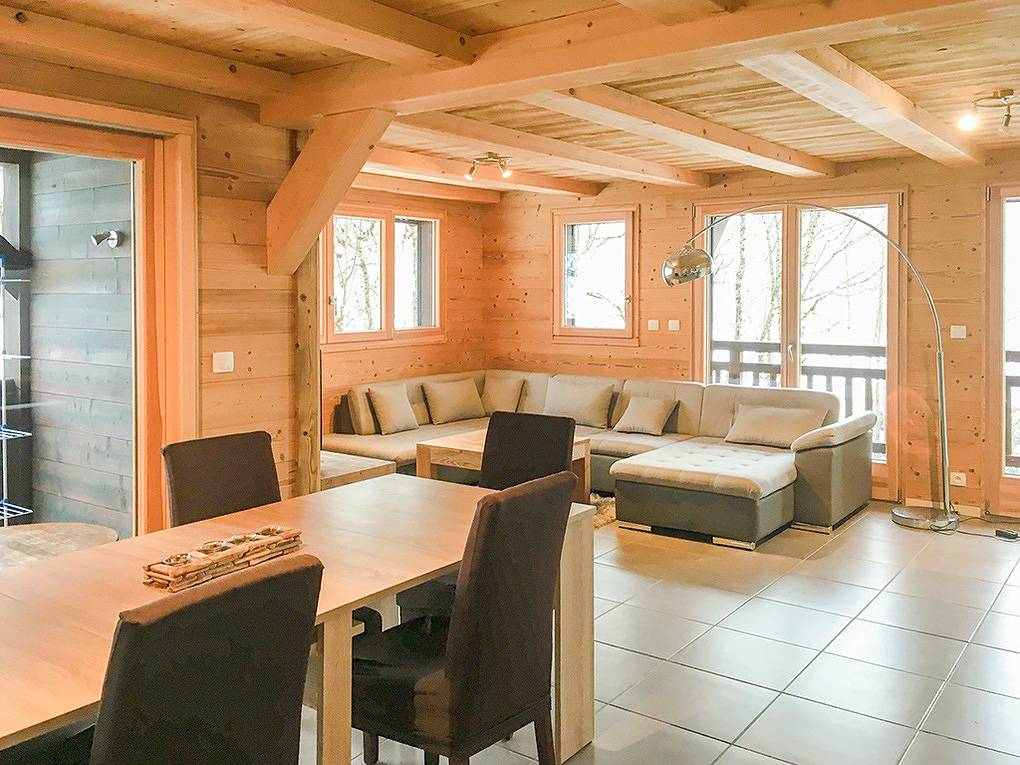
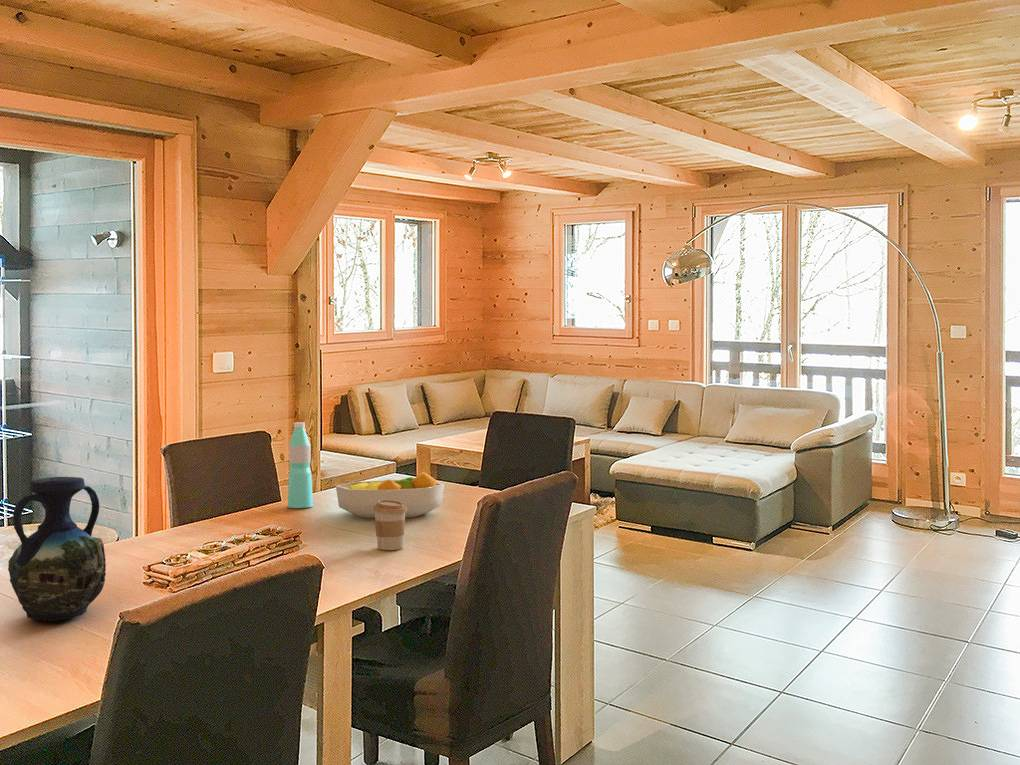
+ fruit bowl [335,471,446,519]
+ water bottle [287,421,314,509]
+ vase [7,476,107,622]
+ coffee cup [373,500,407,551]
